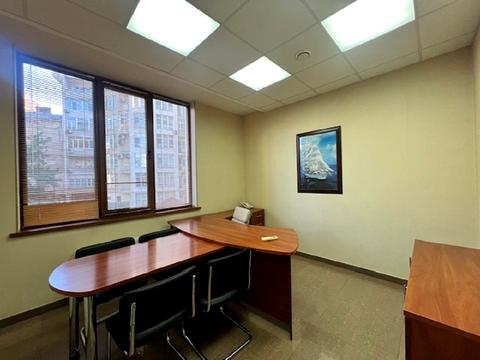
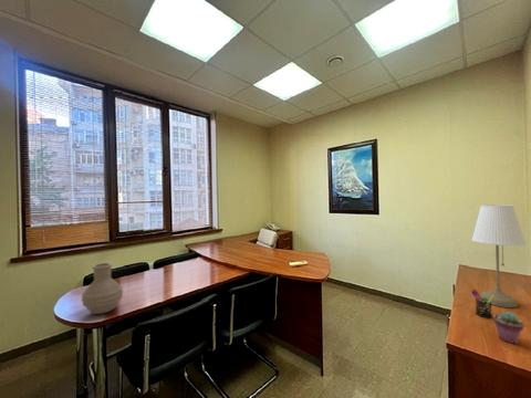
+ pen holder [470,287,494,318]
+ desk lamp [470,203,527,308]
+ potted succulent [492,311,524,345]
+ vase [81,262,124,315]
